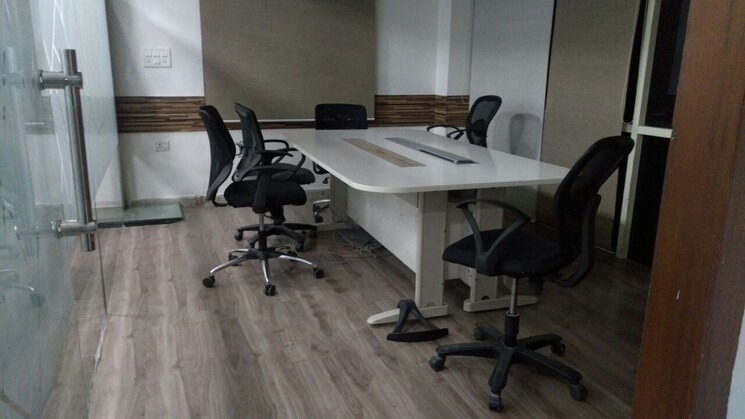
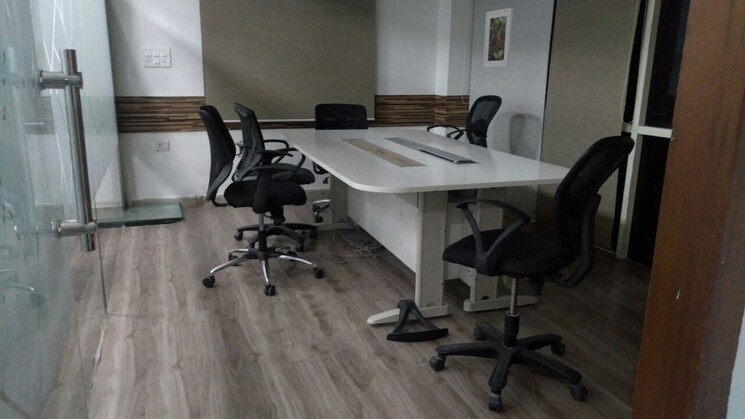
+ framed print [482,7,514,69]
